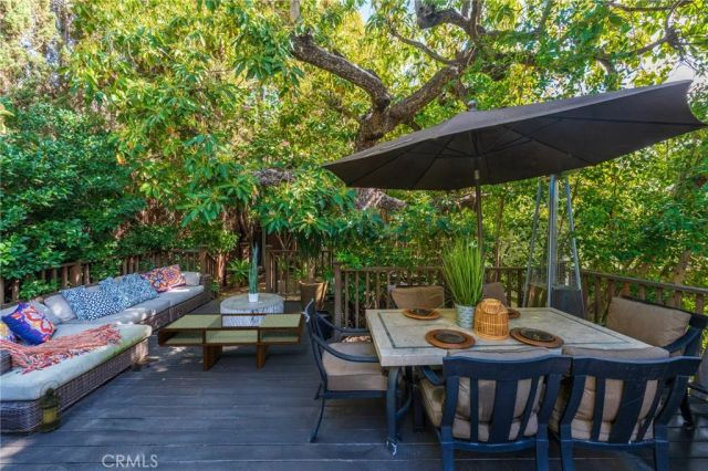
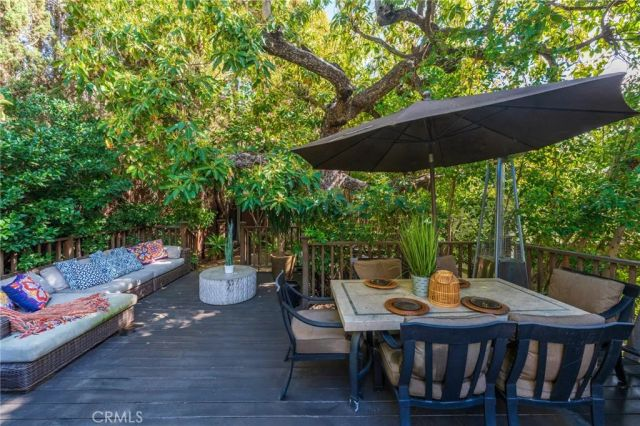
- coffee table [157,312,306,371]
- lantern [37,379,63,433]
